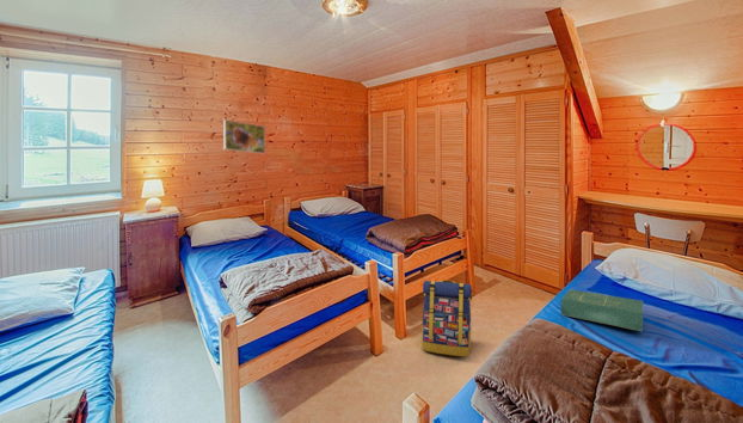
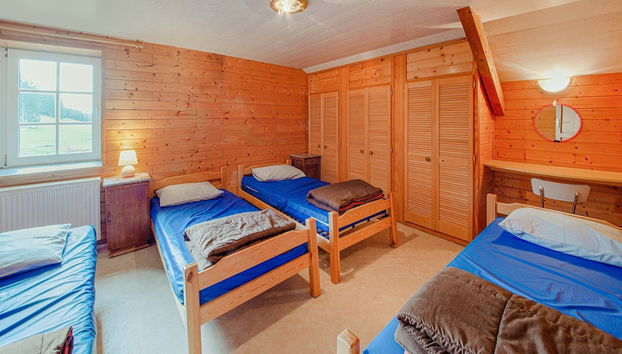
- book [560,288,644,332]
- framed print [222,118,266,155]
- backpack [422,278,473,357]
